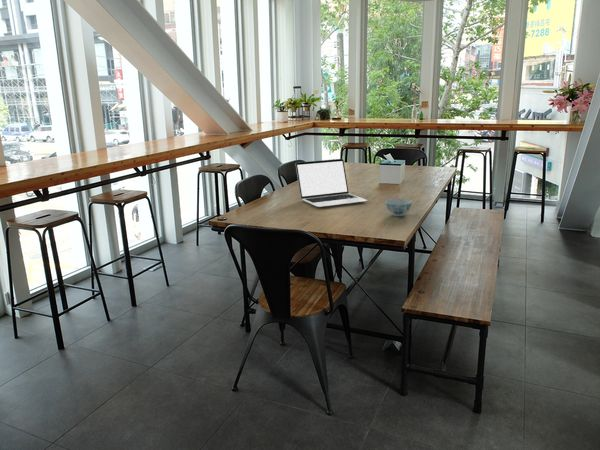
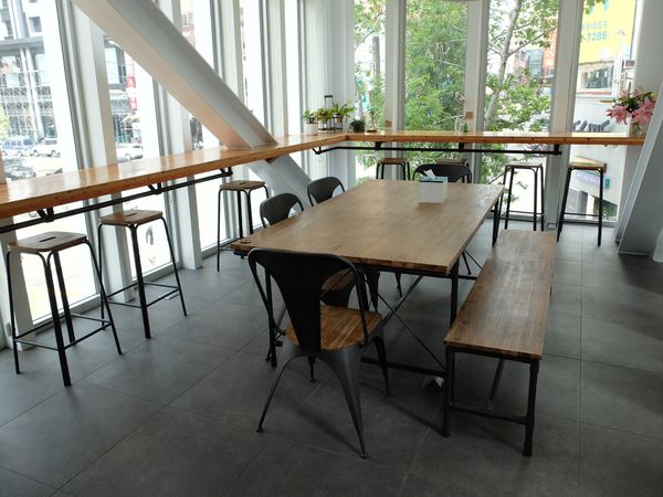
- laptop [295,158,369,208]
- chinaware [384,198,413,217]
